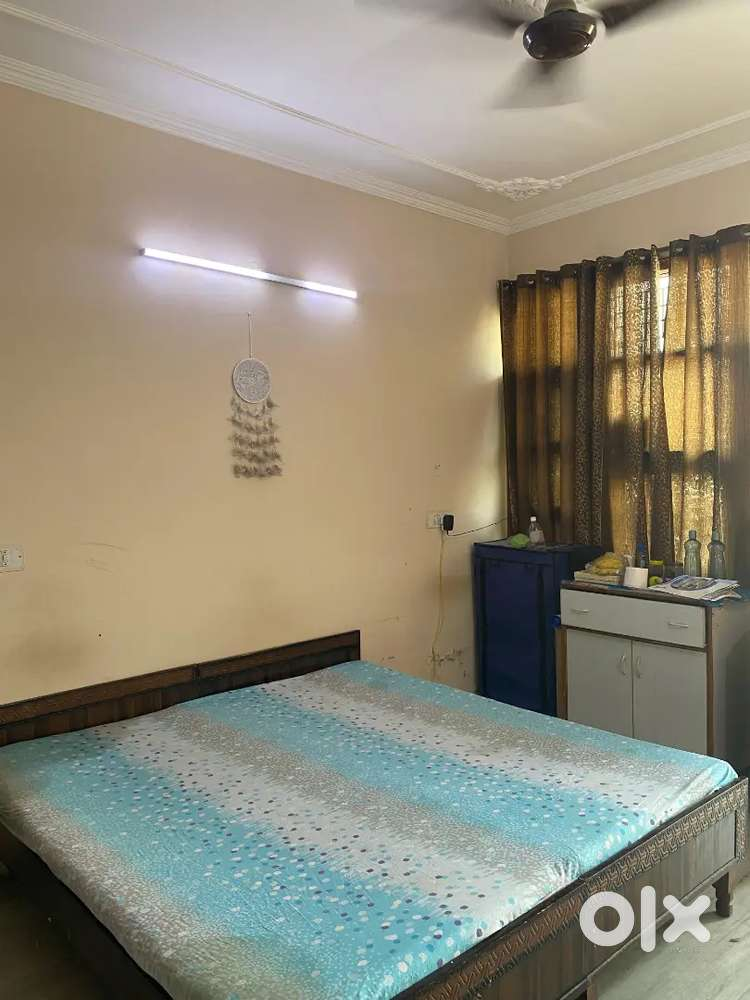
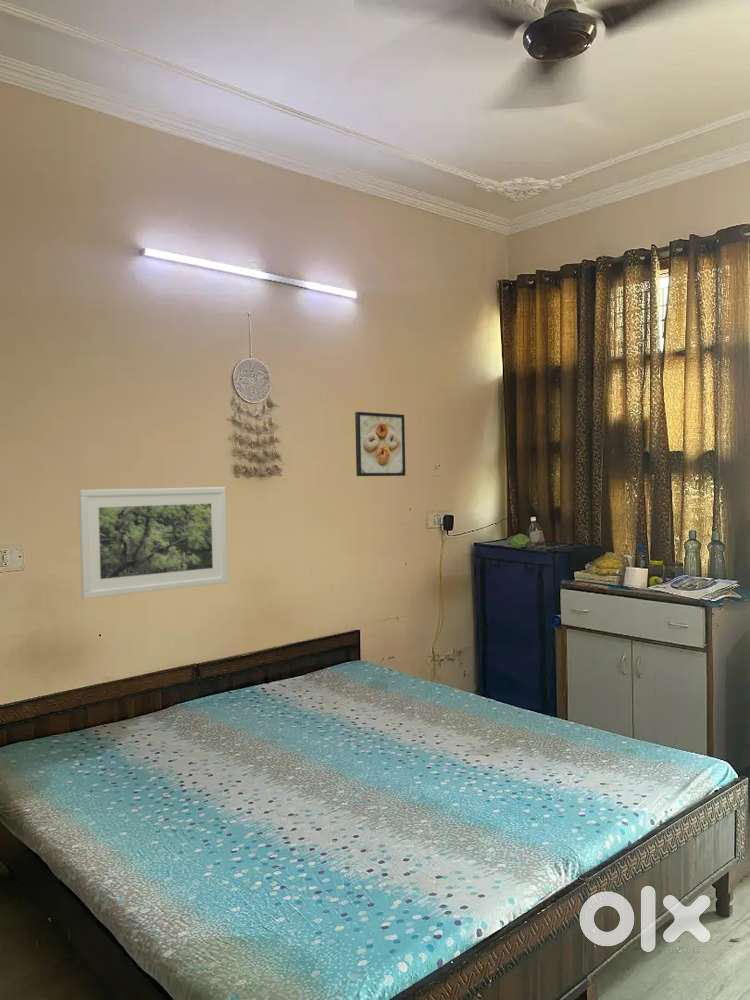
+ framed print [354,411,406,477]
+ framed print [78,486,229,600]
